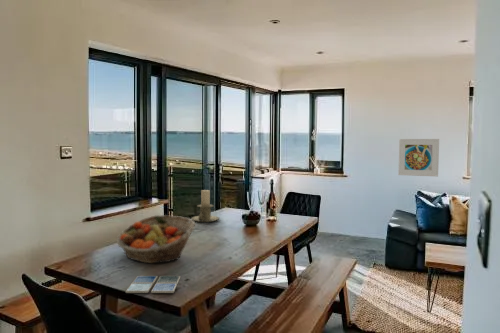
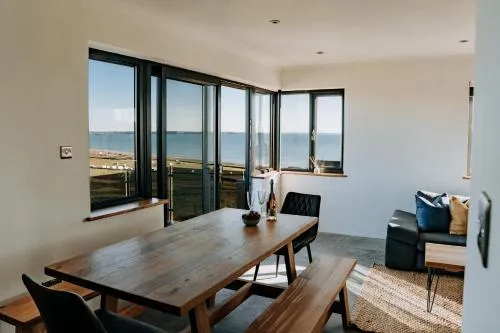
- fruit basket [116,214,196,264]
- candle holder [190,189,220,223]
- drink coaster [125,275,181,294]
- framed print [397,138,440,178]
